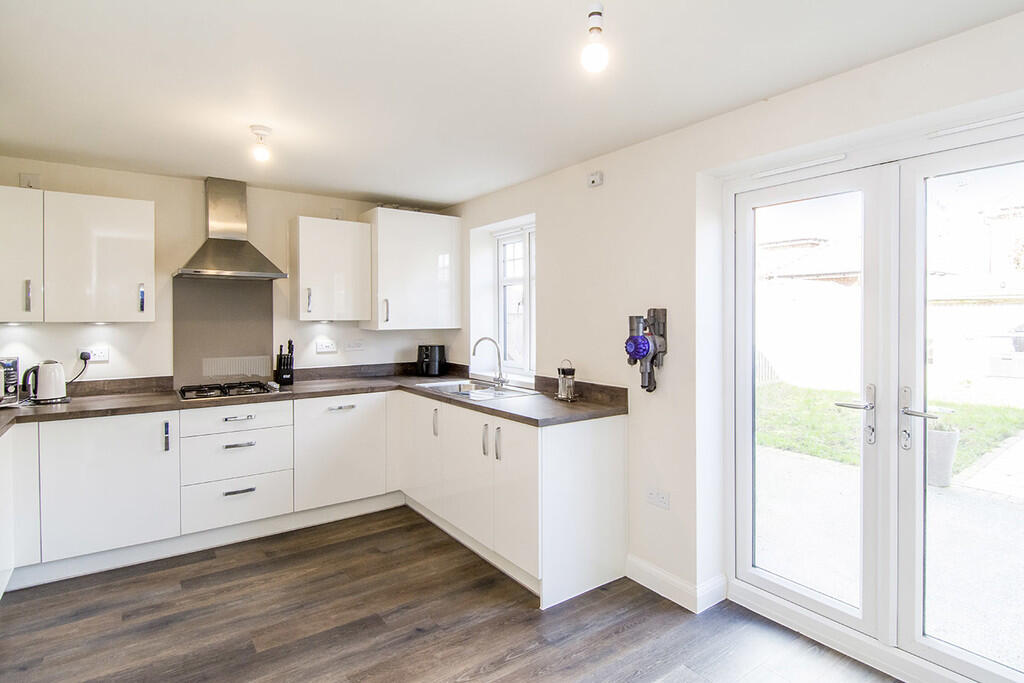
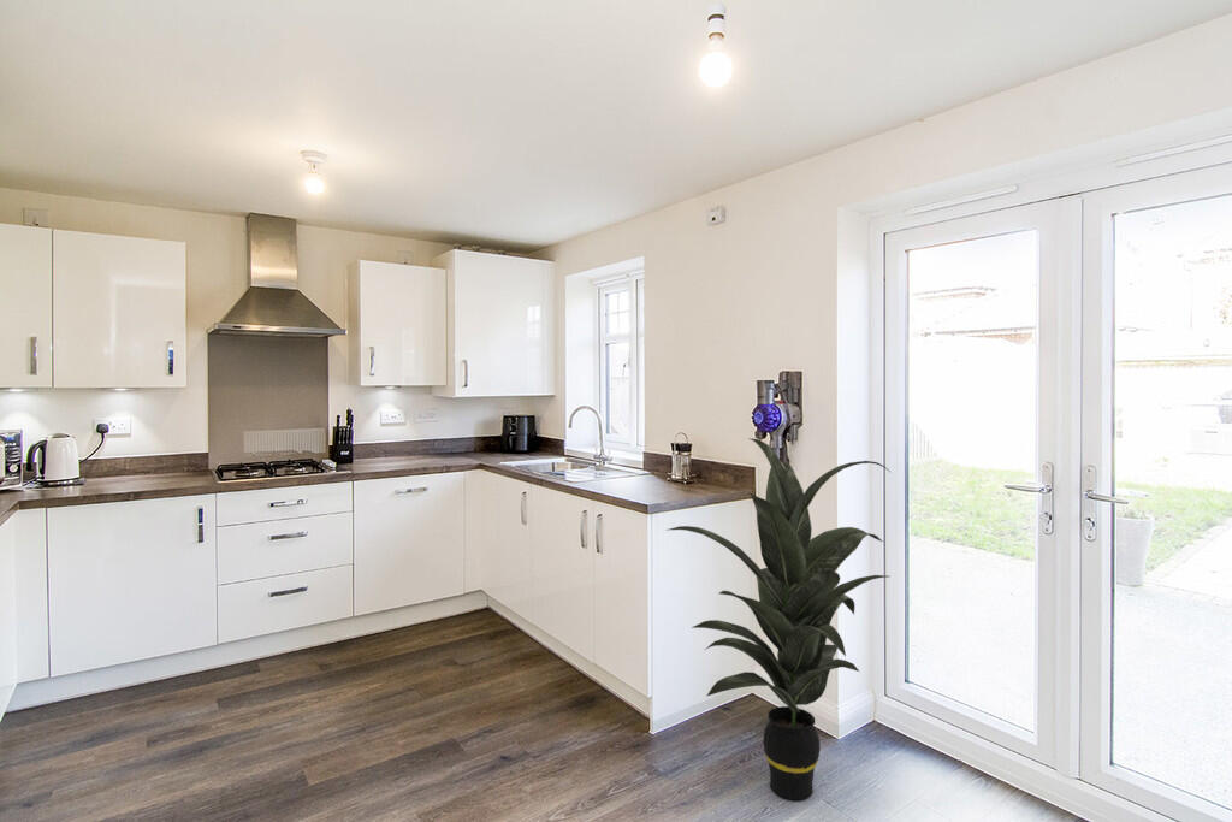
+ indoor plant [664,437,893,800]
